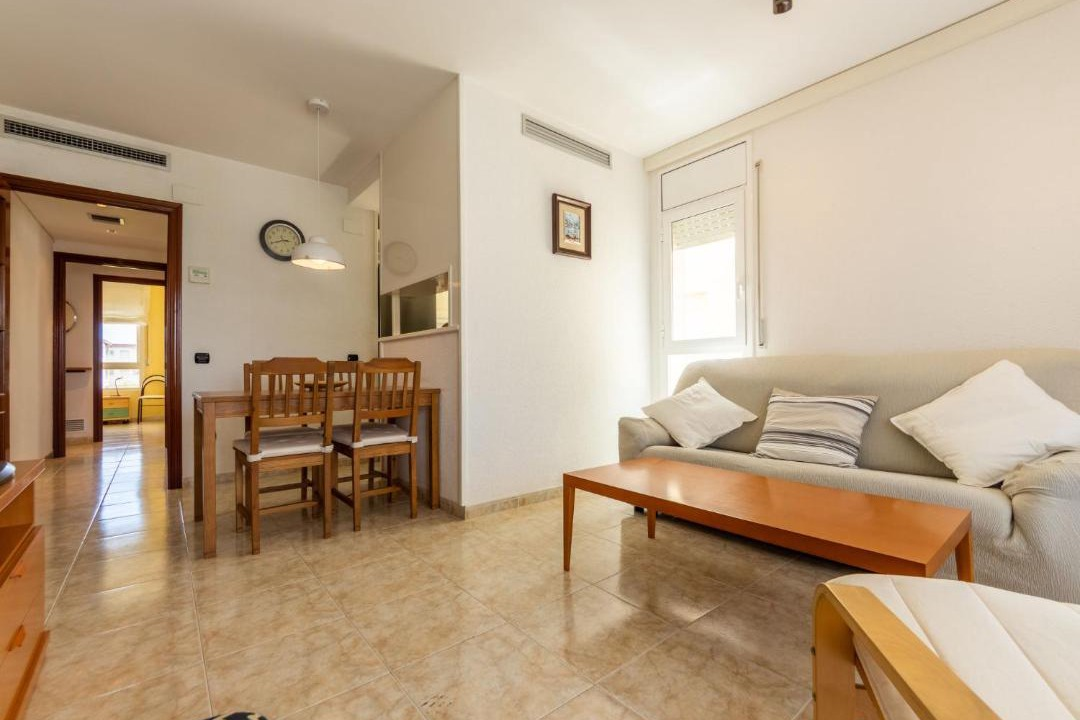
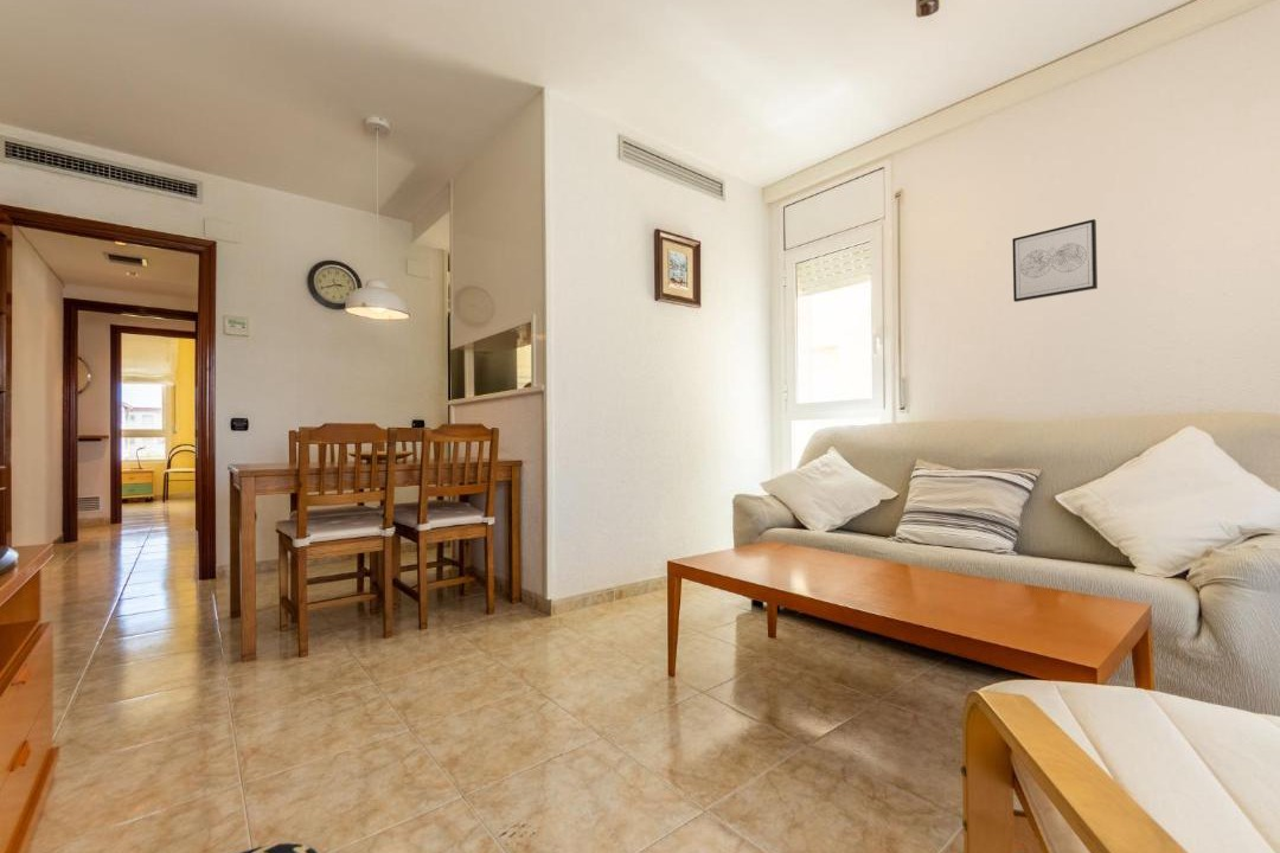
+ wall art [1011,218,1099,303]
